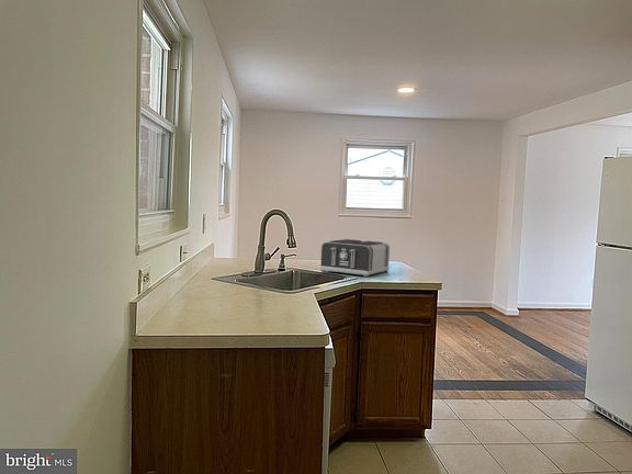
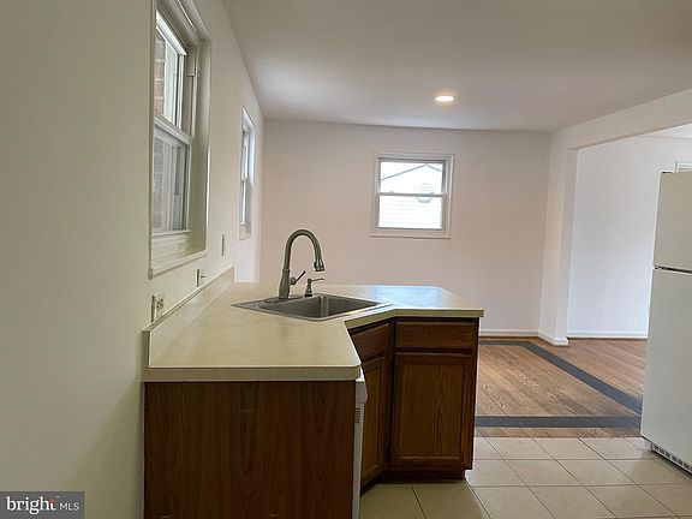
- toaster [319,238,391,279]
